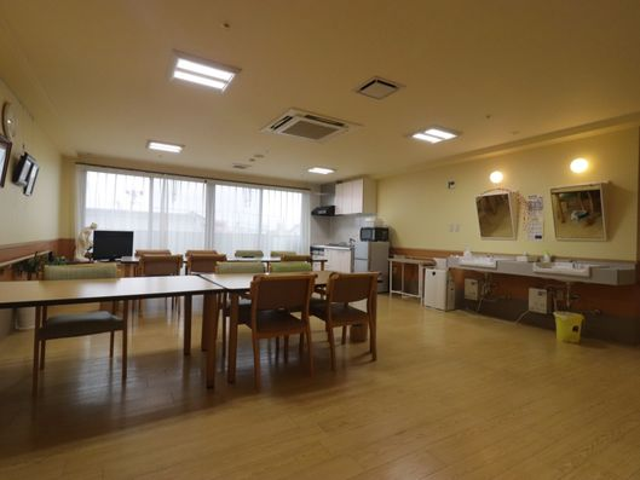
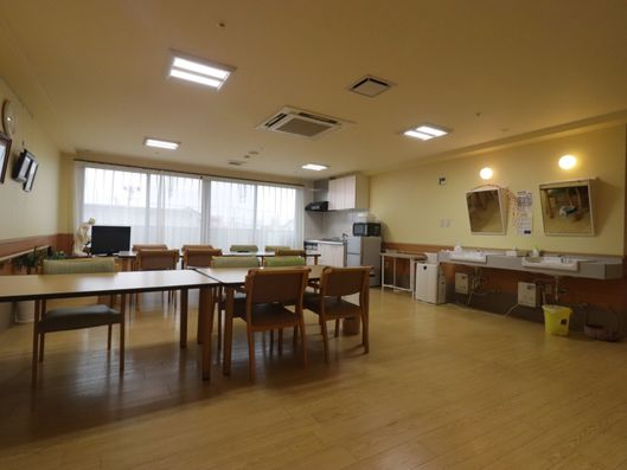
+ basket [583,302,621,342]
